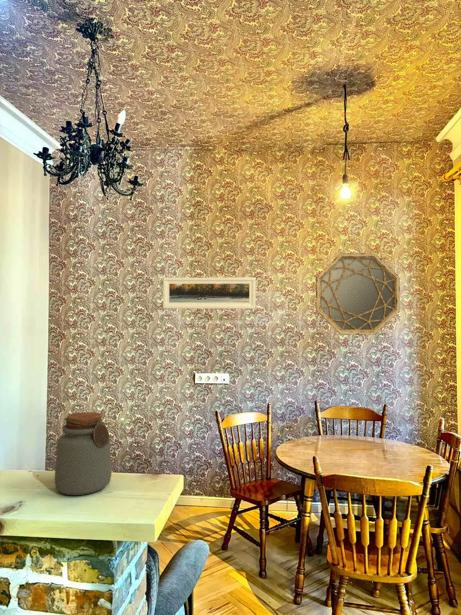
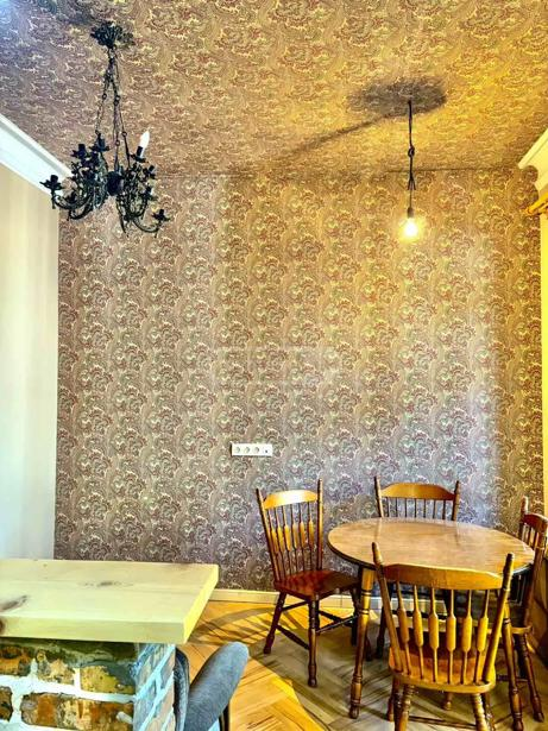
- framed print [162,276,257,310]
- jar [54,411,112,496]
- home mirror [315,252,401,336]
